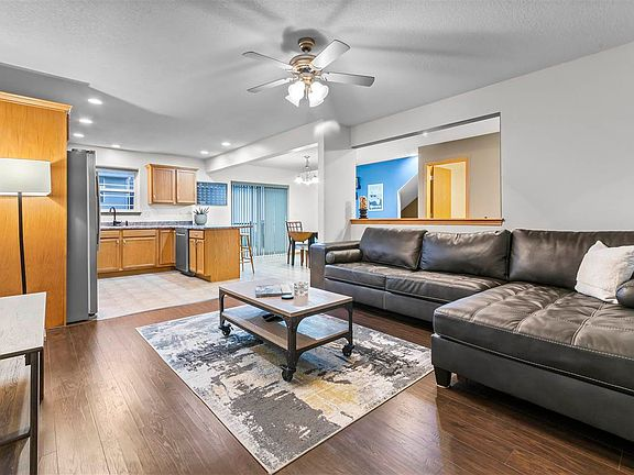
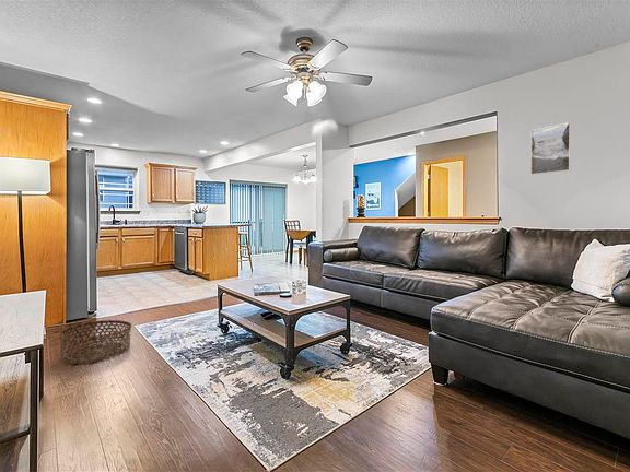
+ basket [58,319,132,365]
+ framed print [529,121,572,176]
